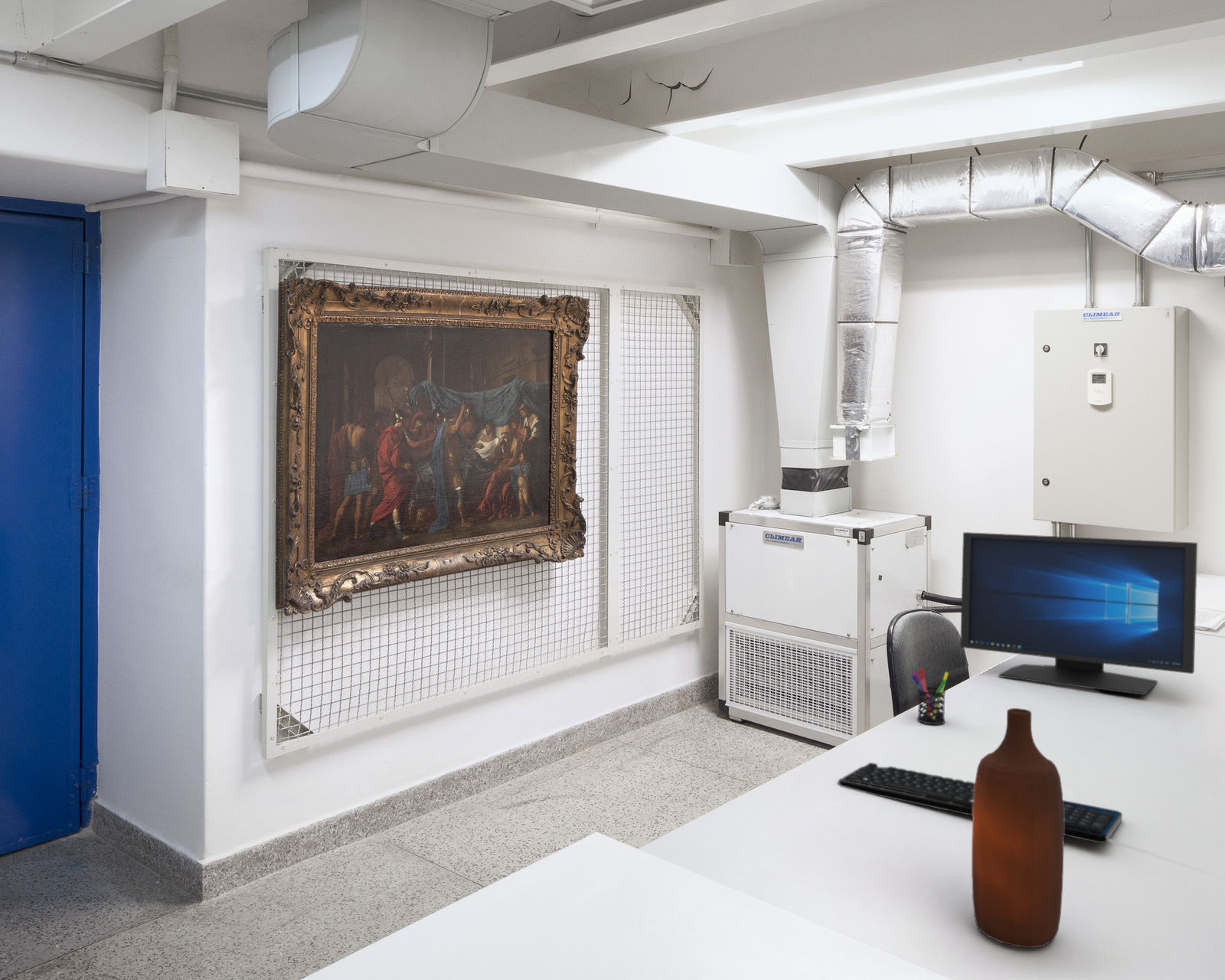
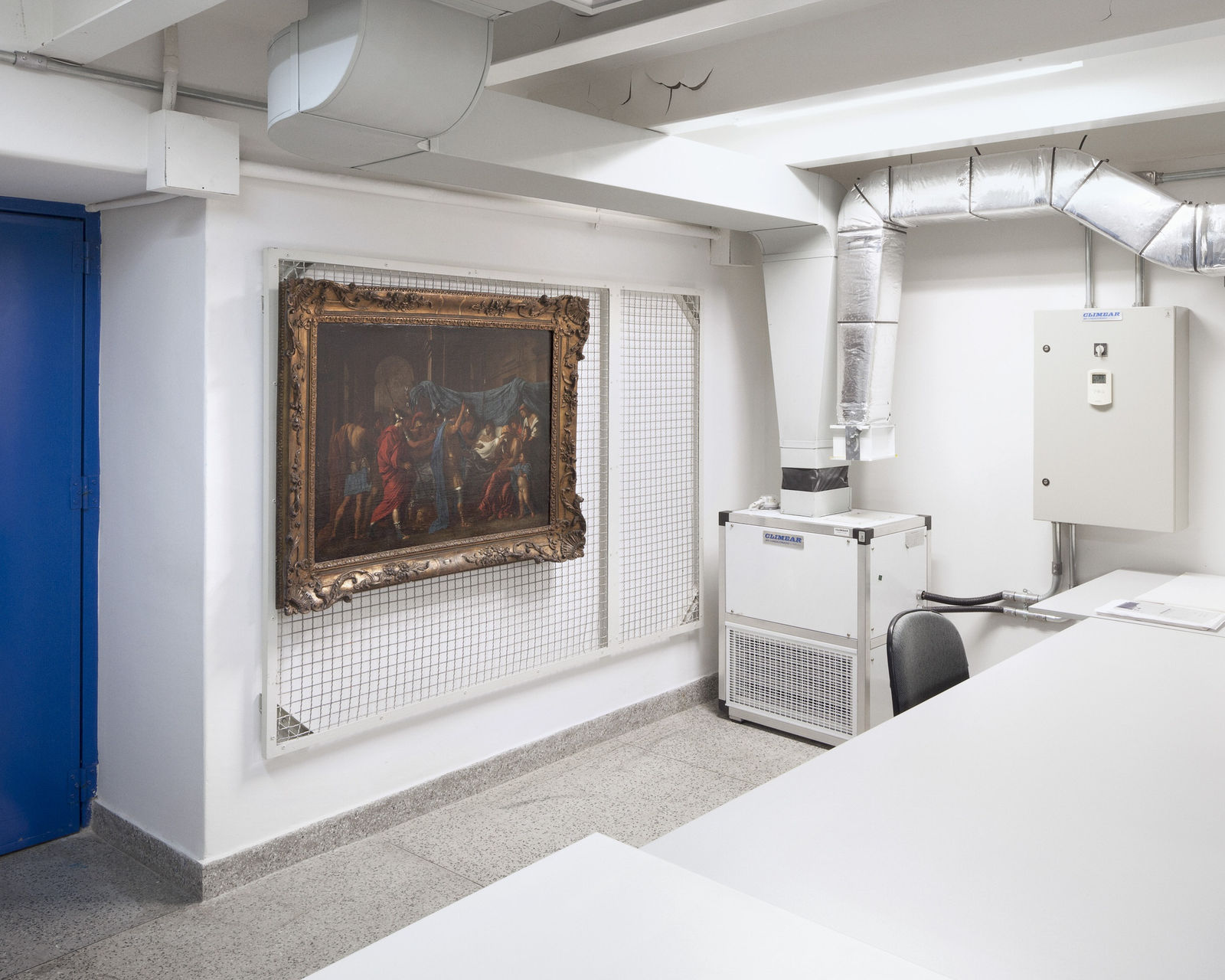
- pen holder [910,668,949,725]
- monitor [959,531,1198,696]
- keyboard [838,762,1123,844]
- bottle [971,707,1064,949]
